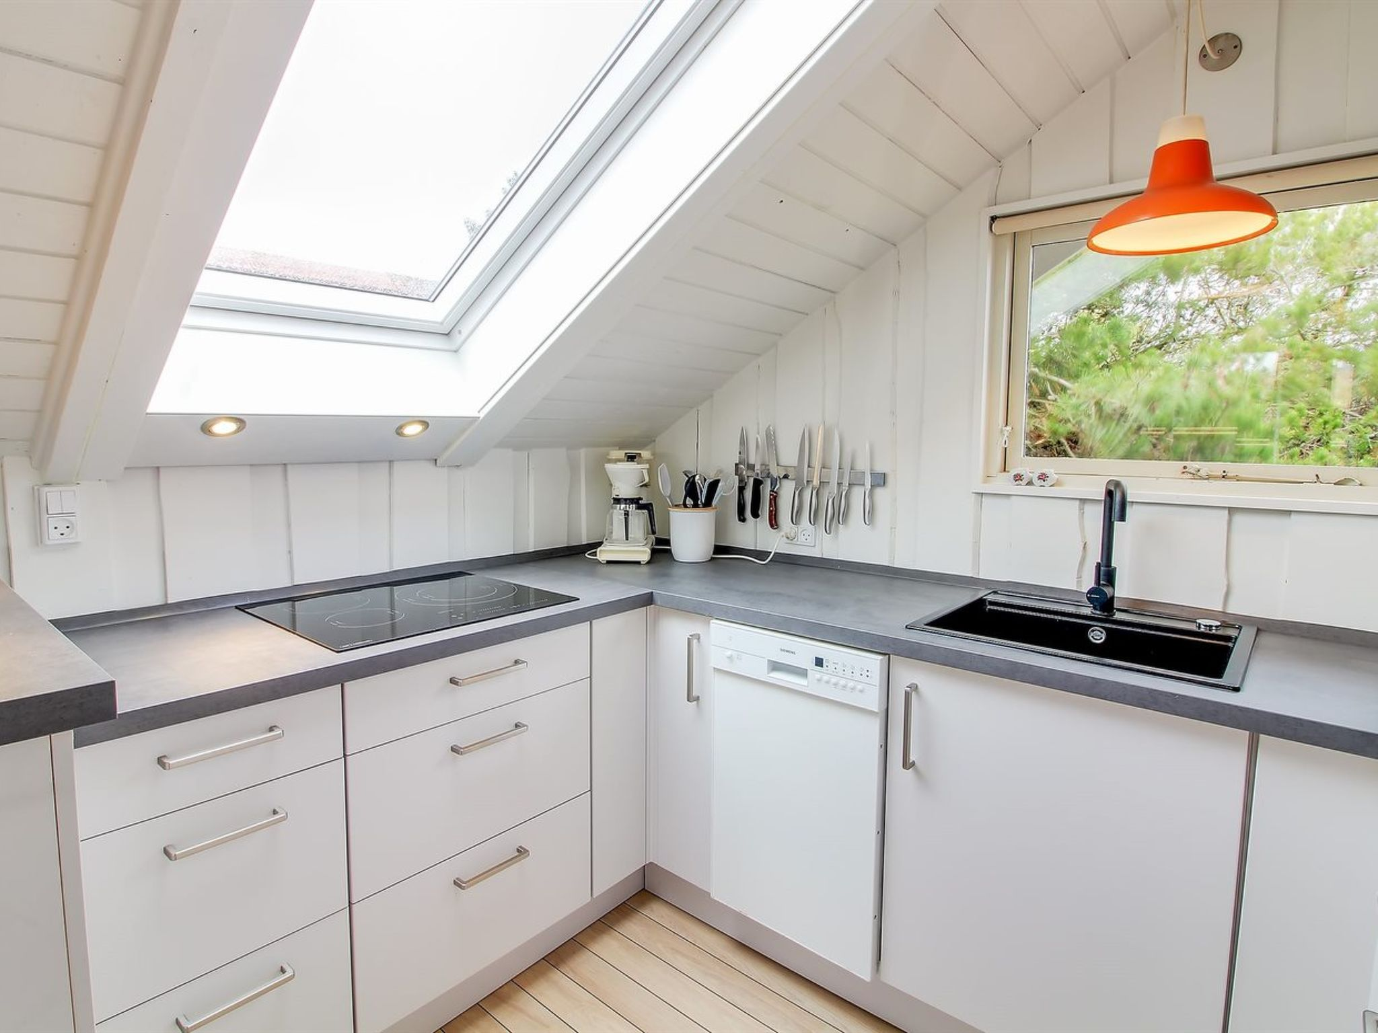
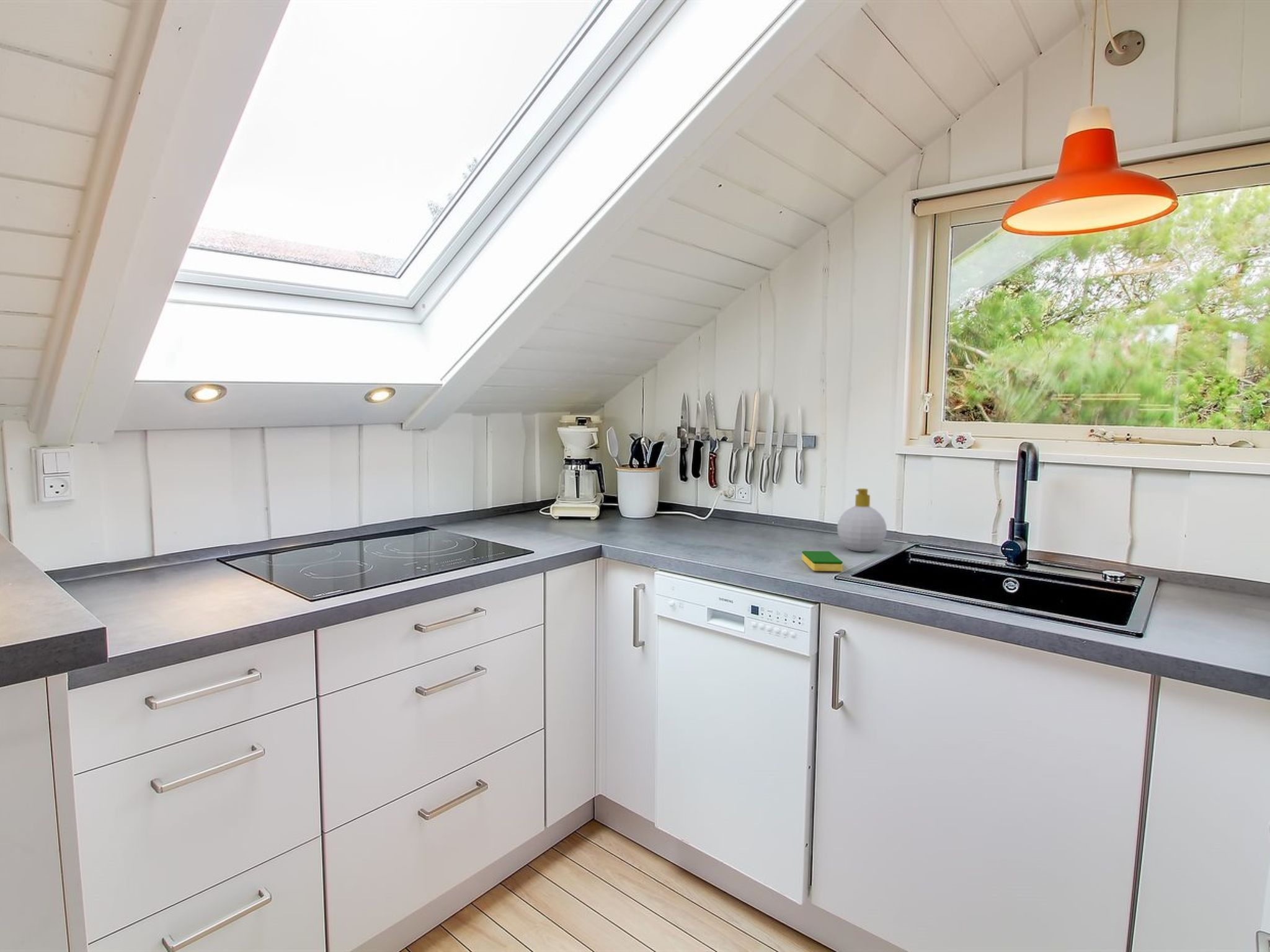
+ soap bottle [837,488,887,552]
+ dish sponge [801,550,843,572]
